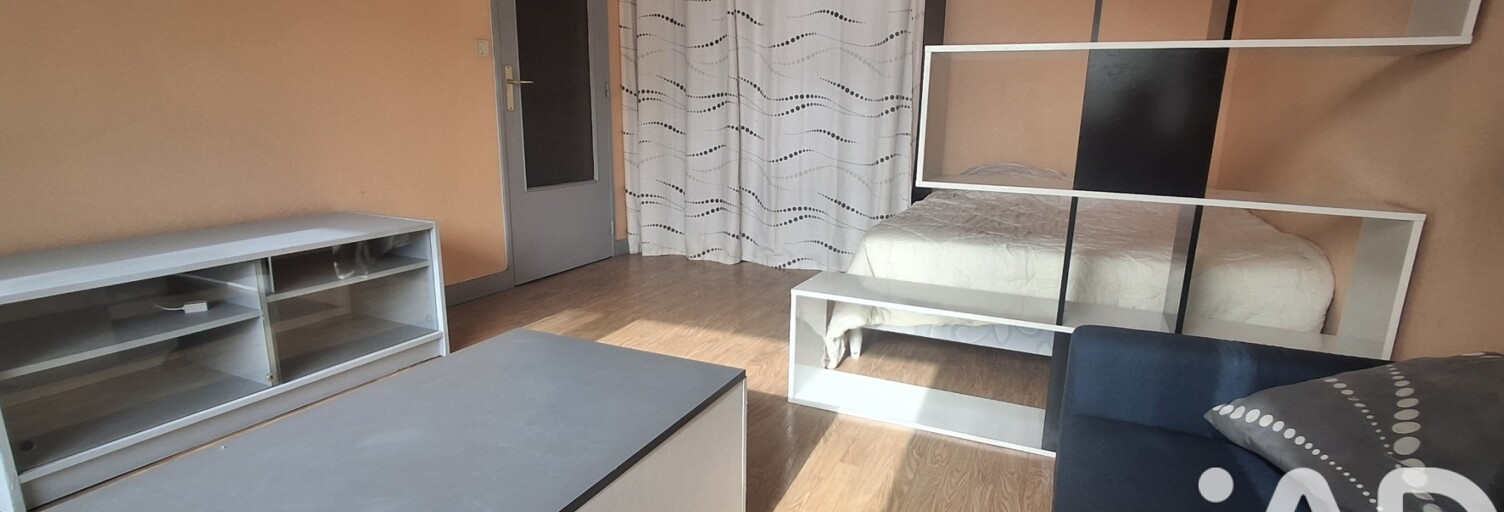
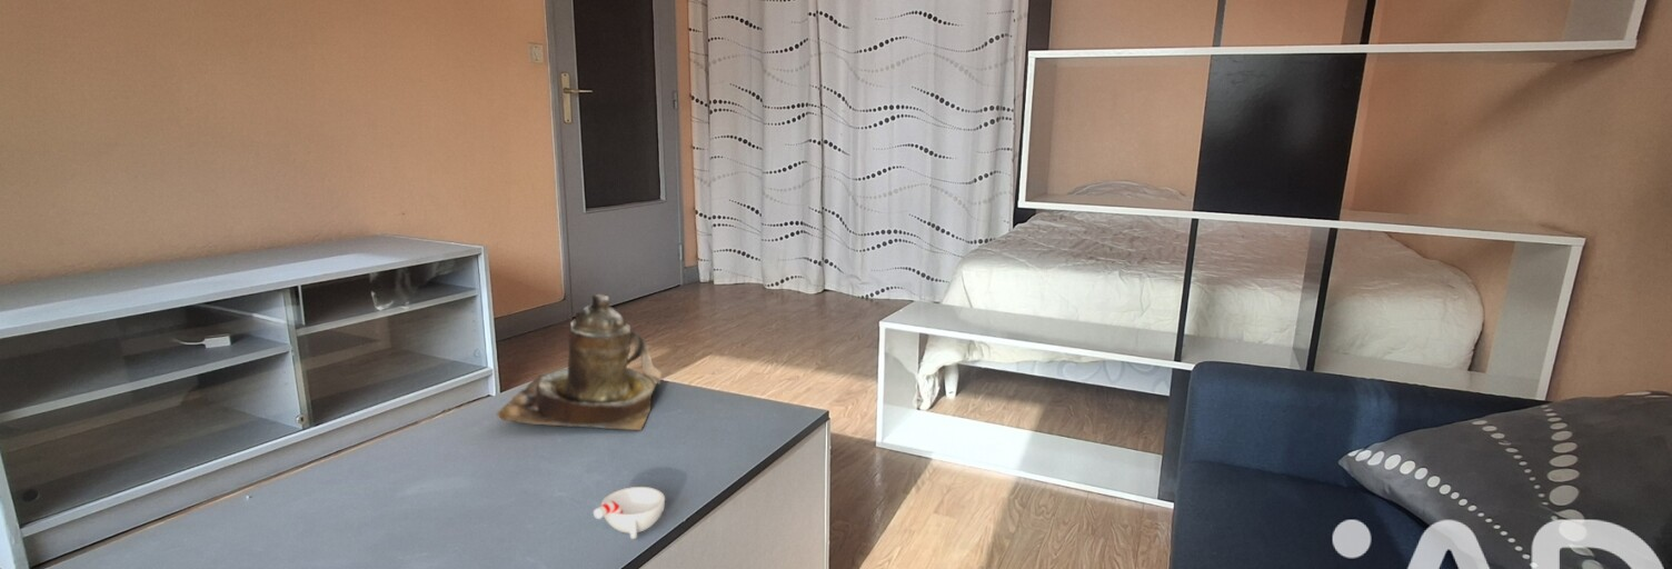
+ teapot [495,293,663,431]
+ cup [593,486,667,540]
